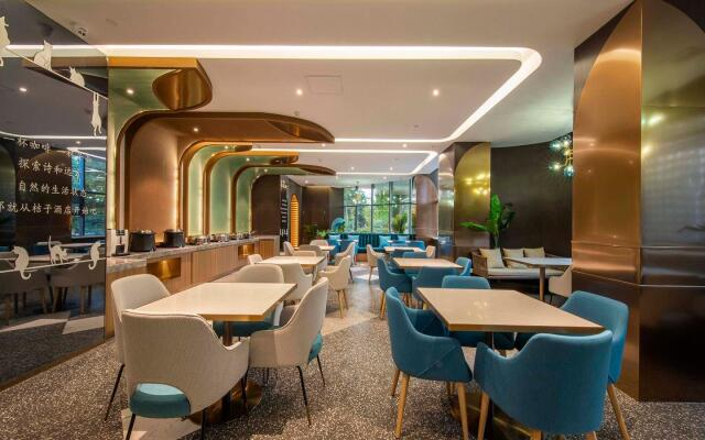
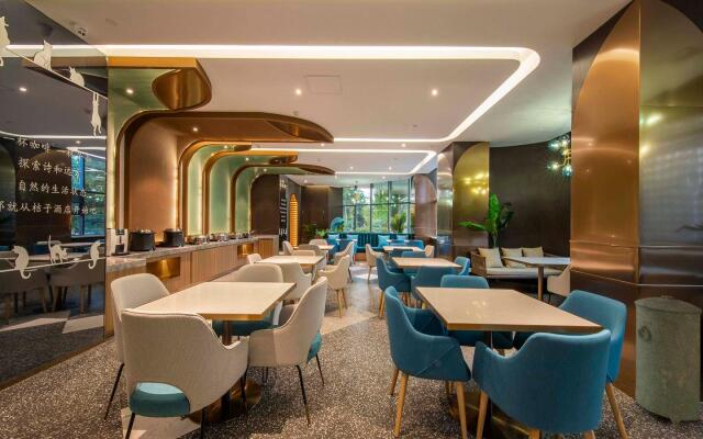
+ trash can [634,294,703,429]
